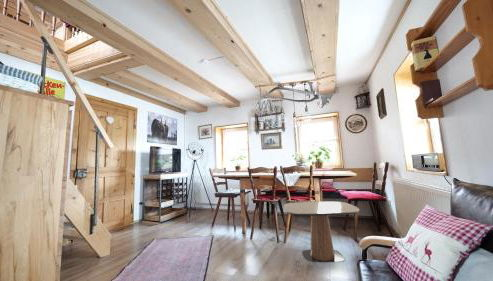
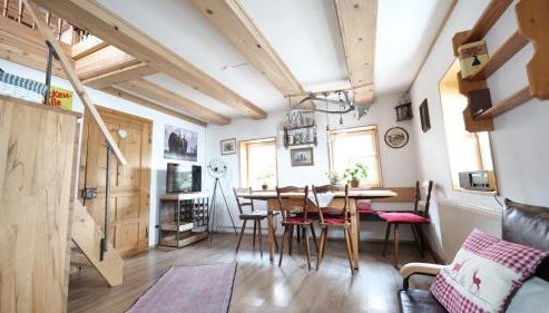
- side table [283,201,360,263]
